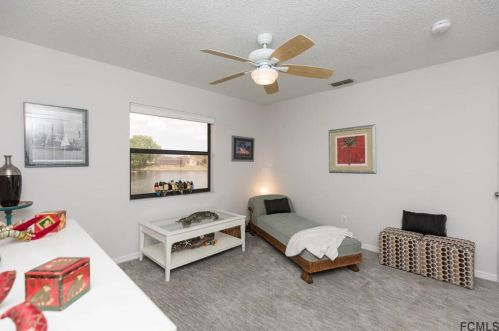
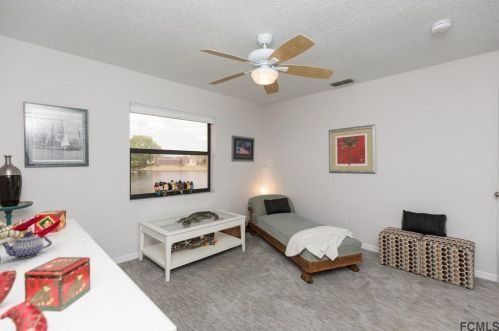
+ teapot [0,231,53,260]
